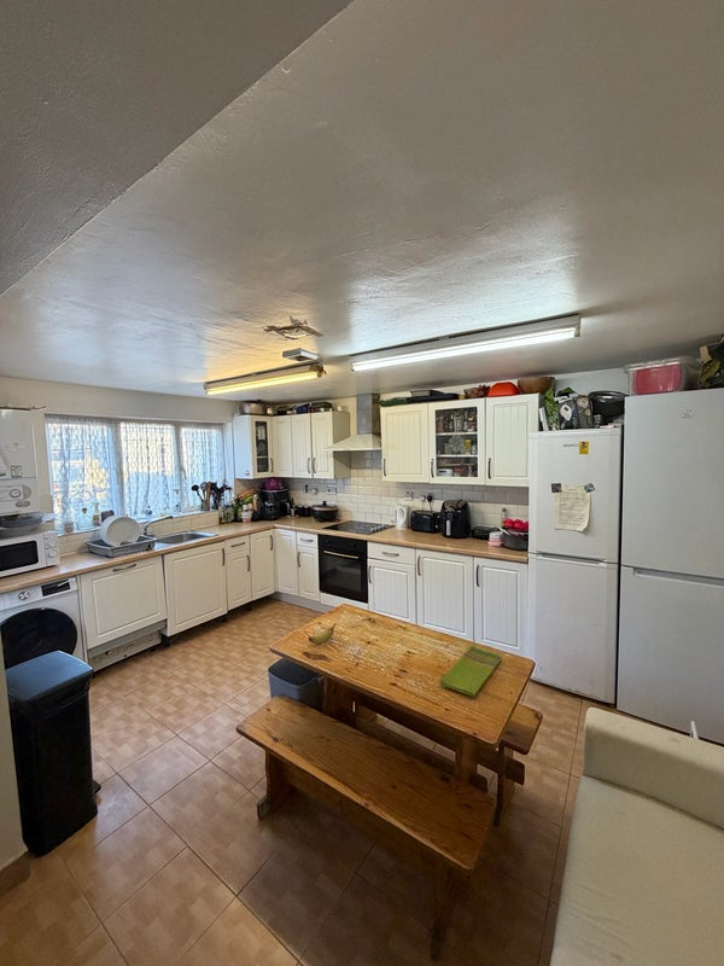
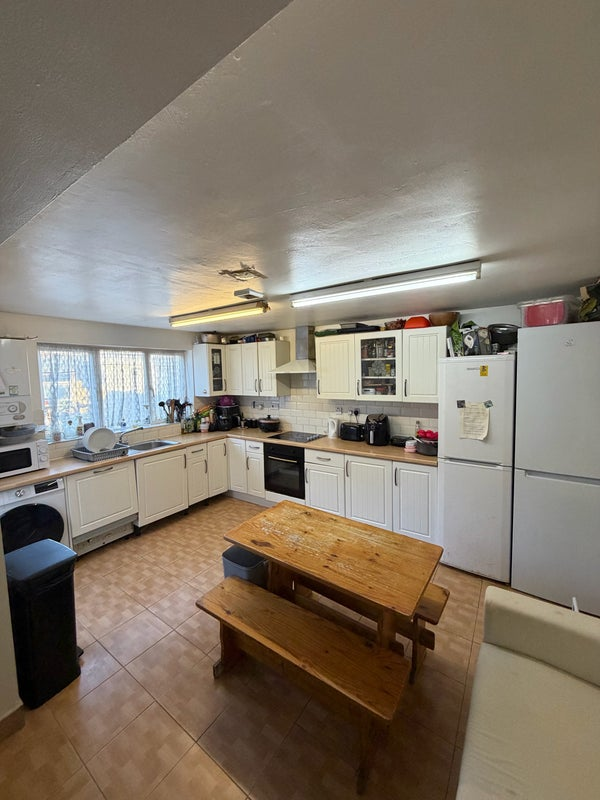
- dish towel [439,645,503,698]
- banana [308,622,337,645]
